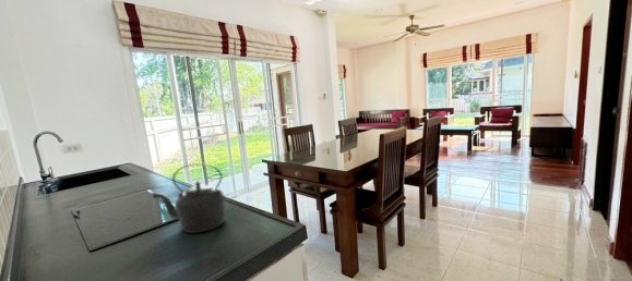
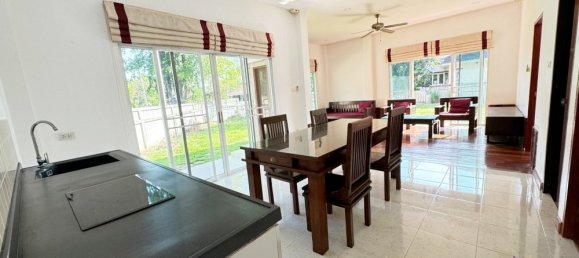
- kettle [151,162,227,234]
